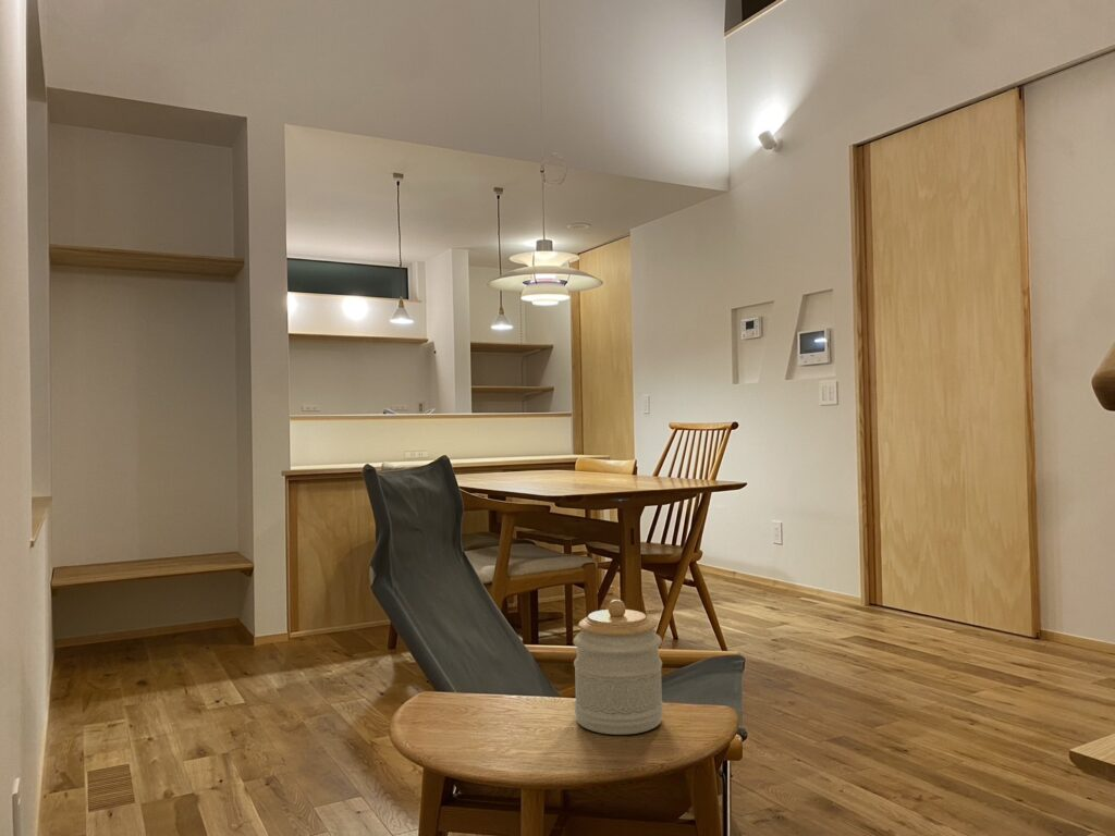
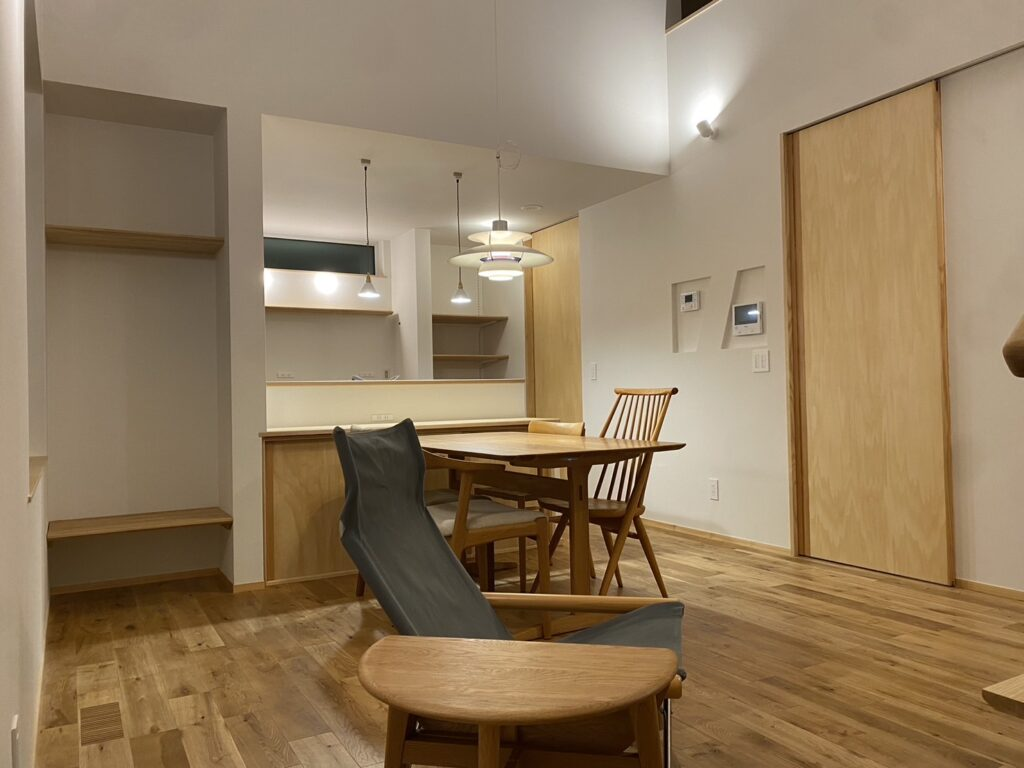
- jar [573,599,664,736]
